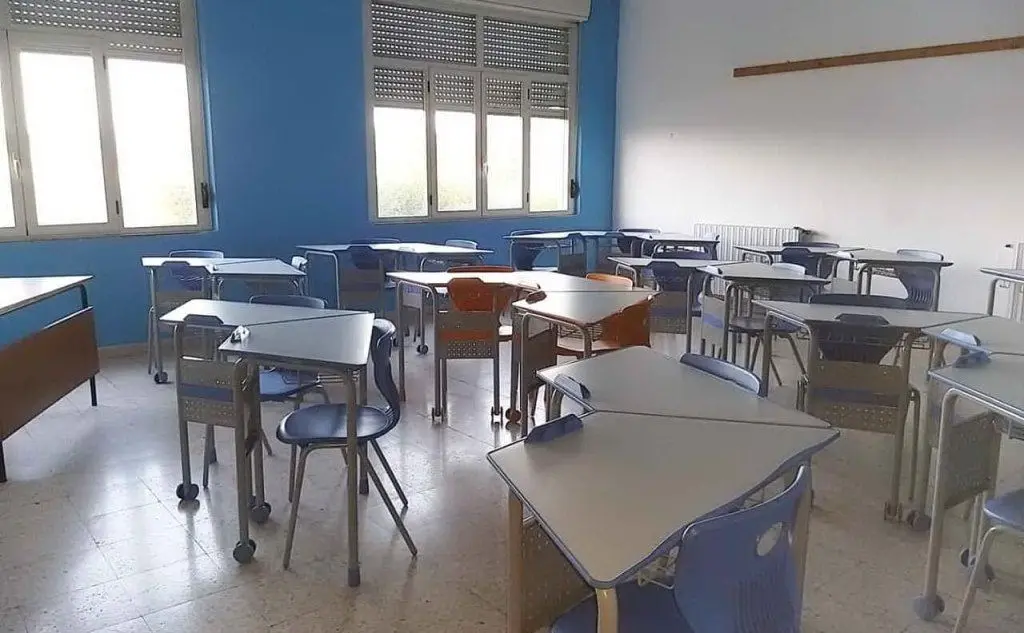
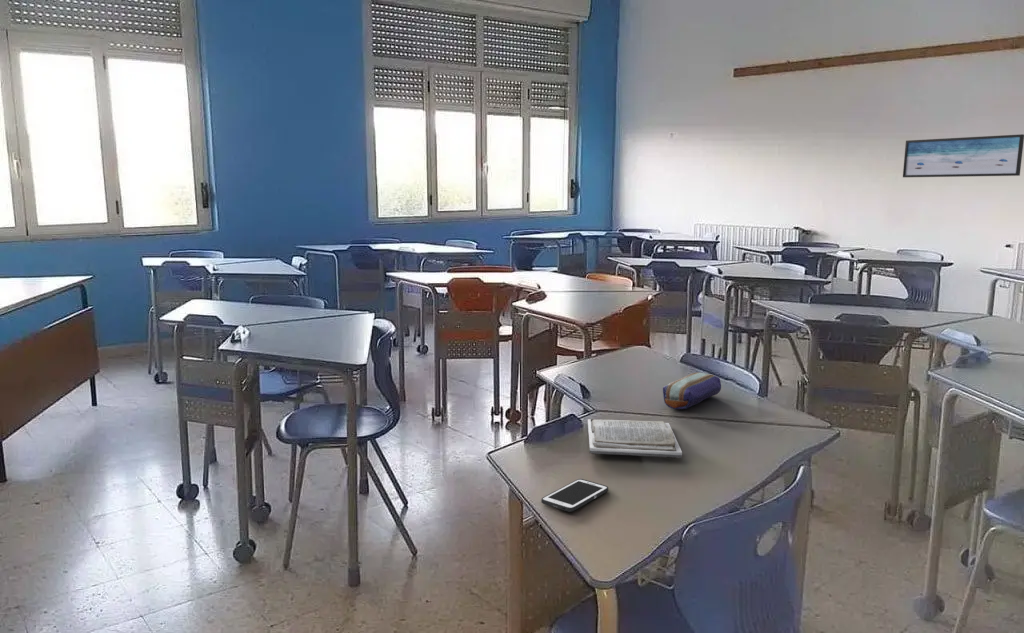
+ cell phone [540,478,609,513]
+ wall art [902,133,1024,178]
+ pencil case [662,371,722,410]
+ book [587,418,683,459]
